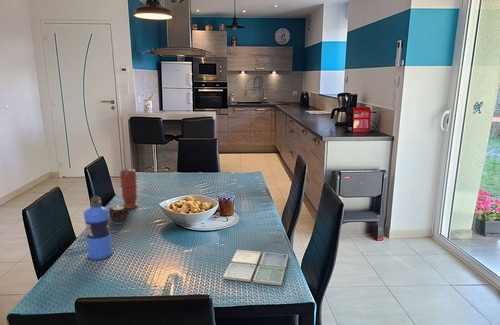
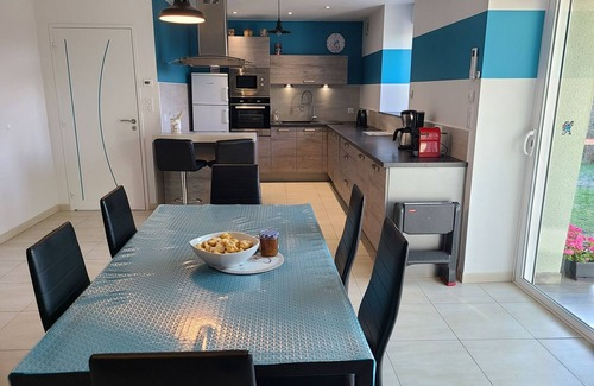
- water bottle [83,195,113,261]
- spice grinder [119,168,139,210]
- candle [109,205,130,225]
- drink coaster [222,249,289,287]
